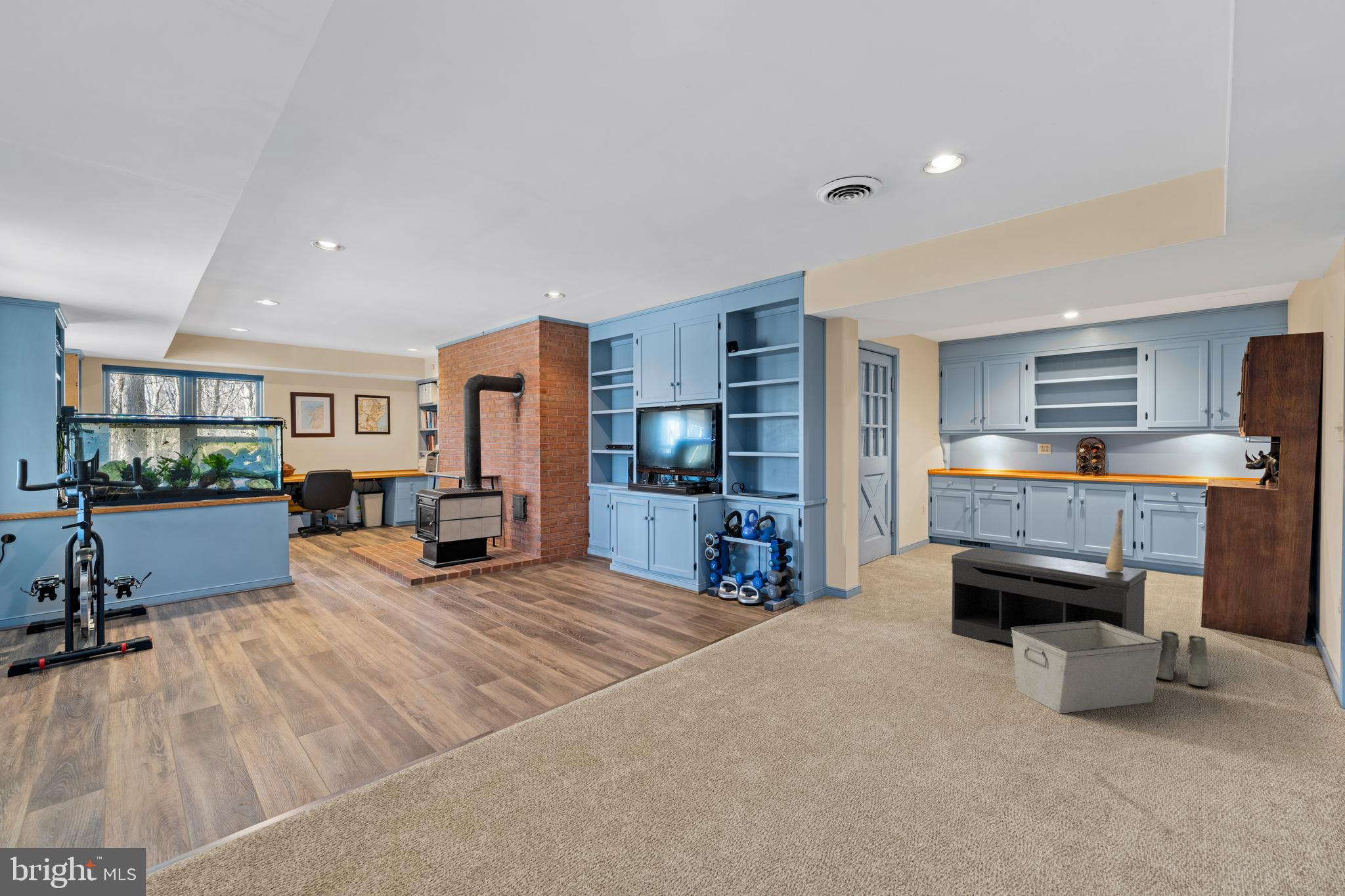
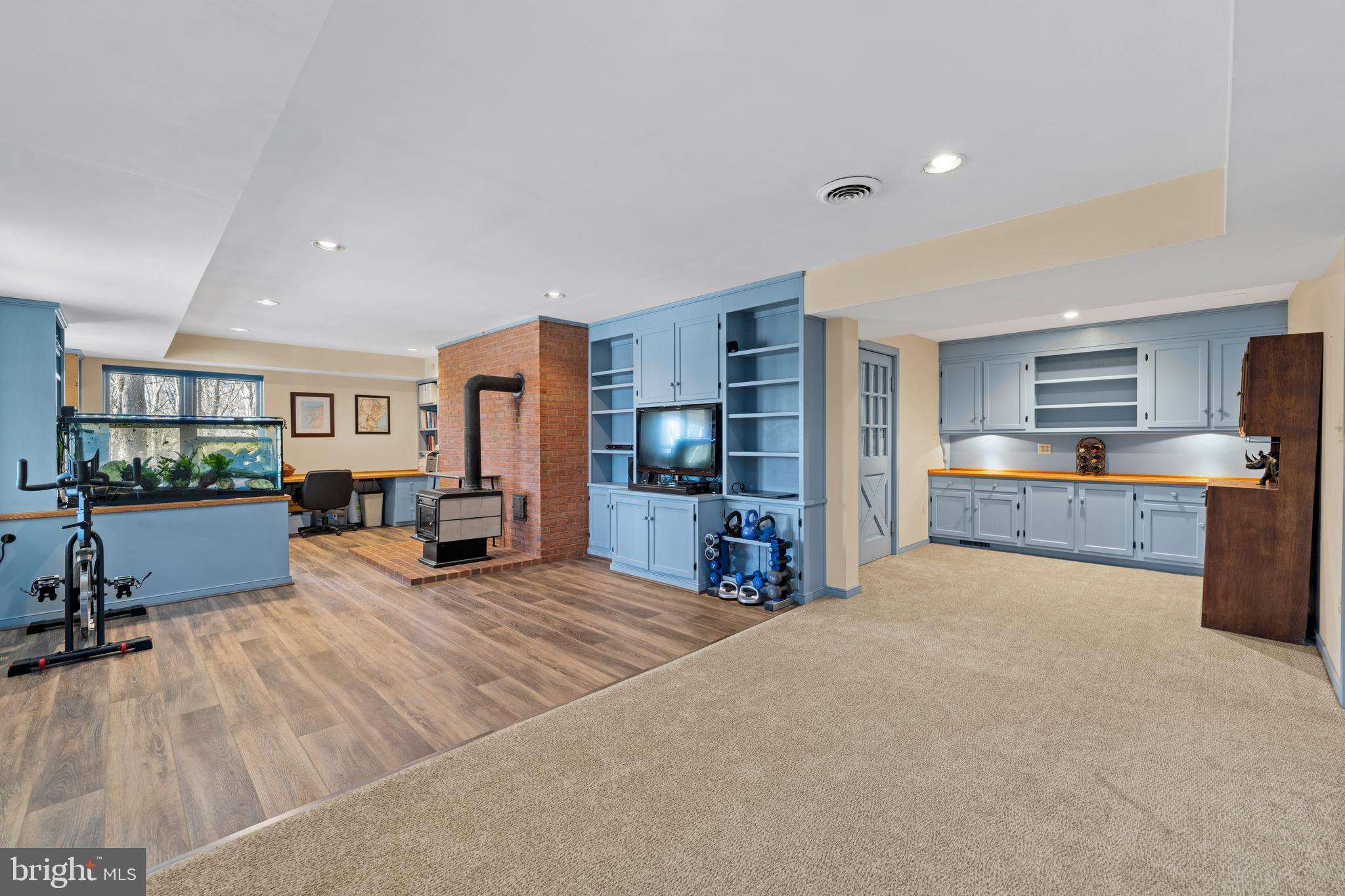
- boots [1157,630,1210,687]
- storage bin [1011,620,1162,714]
- decorative vase [1105,508,1124,572]
- bench [951,547,1147,645]
